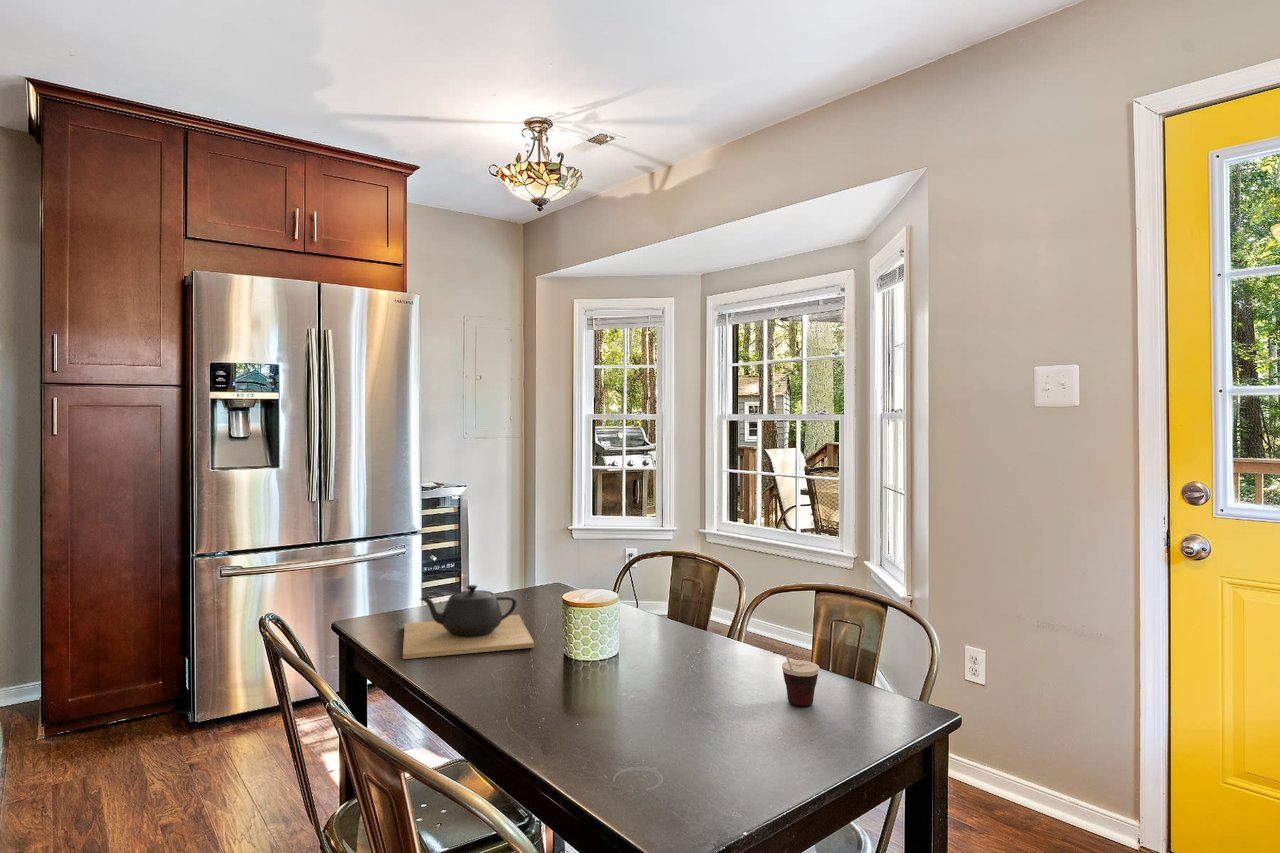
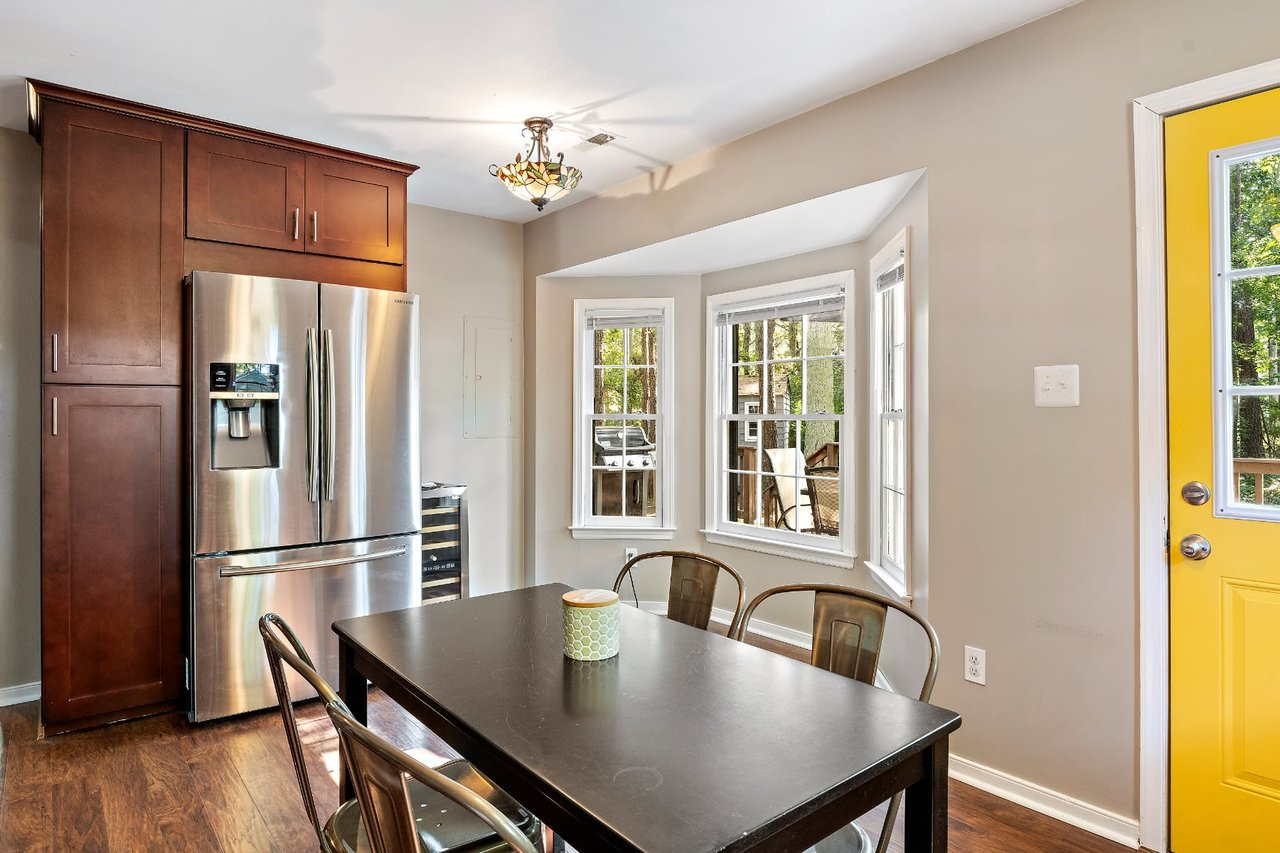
- teapot [402,584,535,660]
- cup [772,650,820,707]
